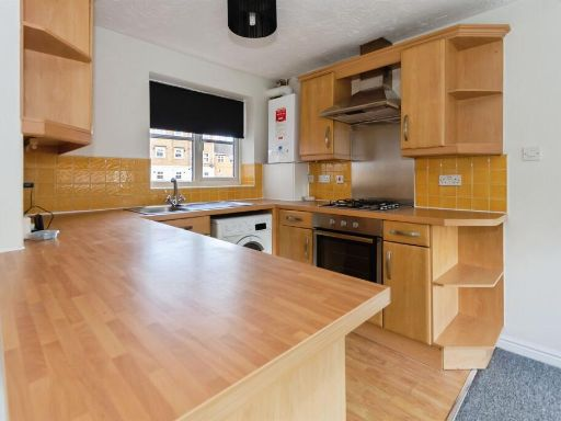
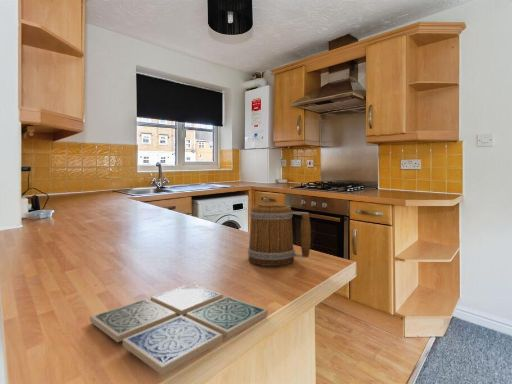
+ drink coaster [89,285,269,376]
+ mug [247,204,312,267]
